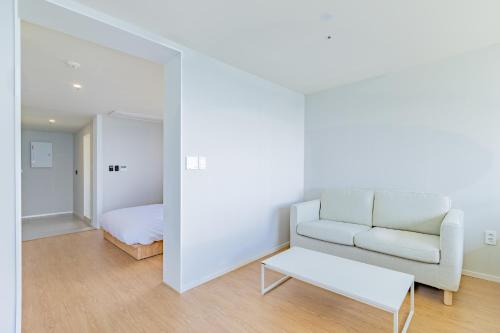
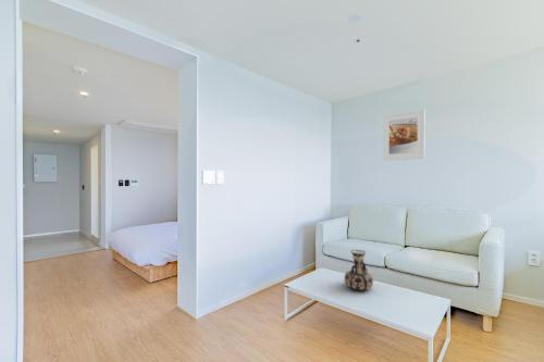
+ decorative vase [343,249,374,291]
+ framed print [382,109,426,162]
